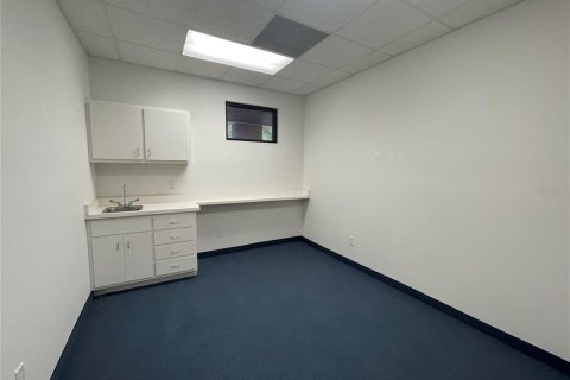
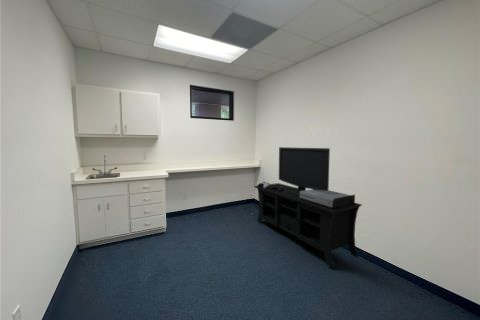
+ media console [253,146,363,269]
